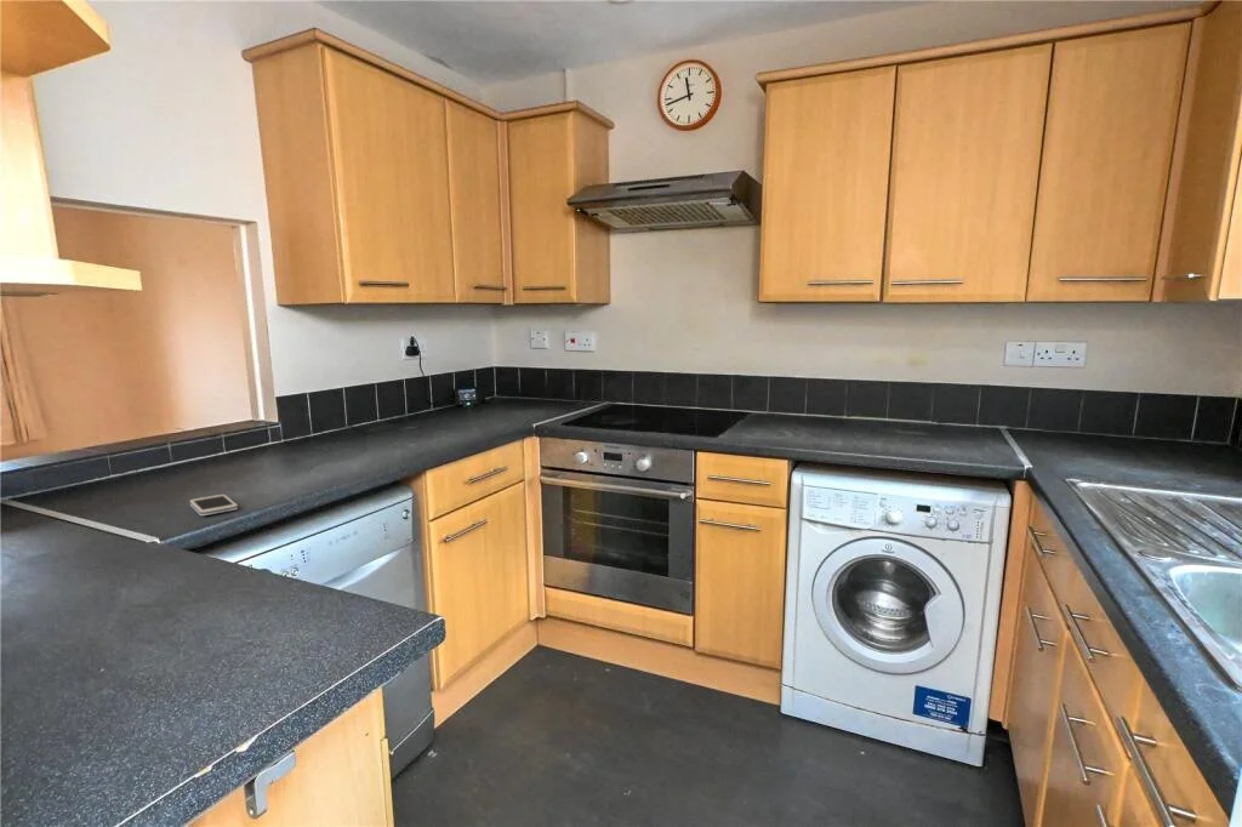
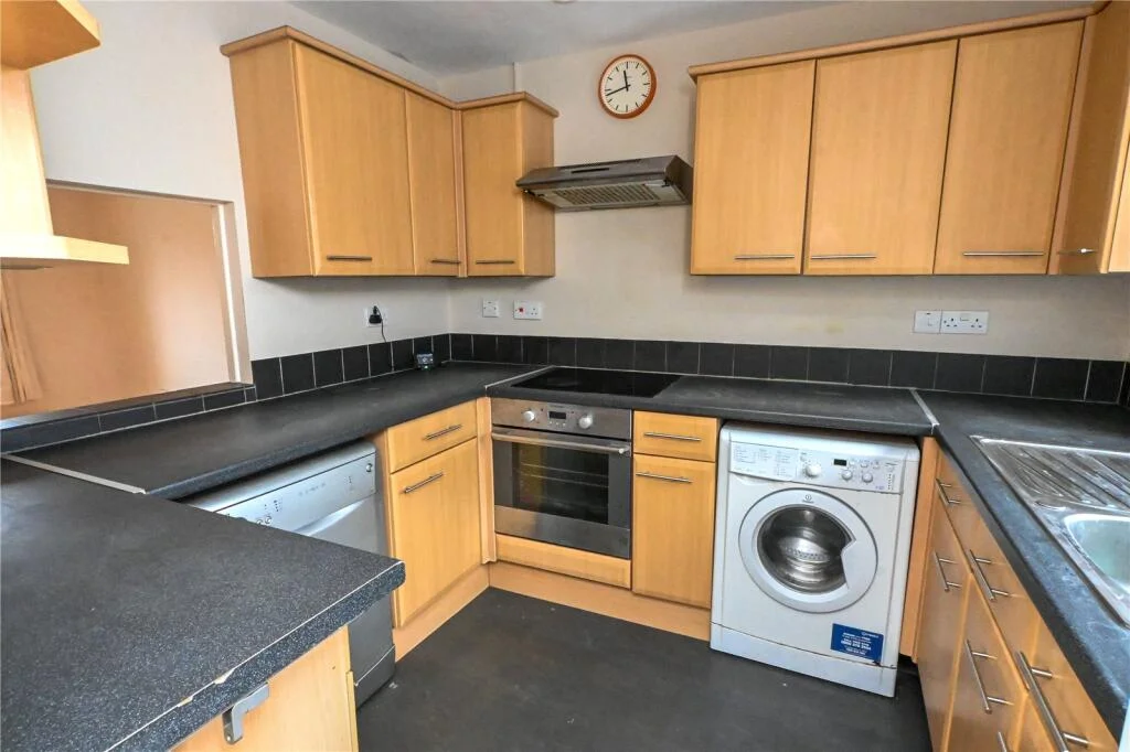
- smartphone [189,494,239,517]
